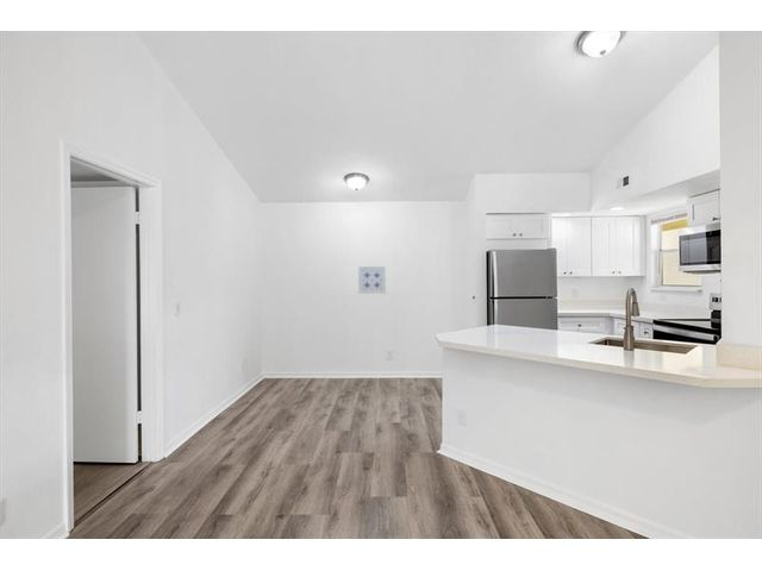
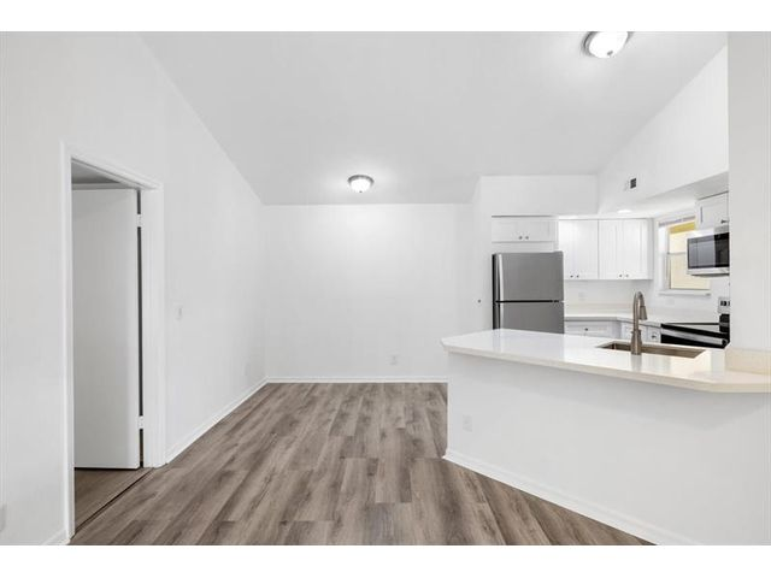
- wall art [357,265,387,295]
